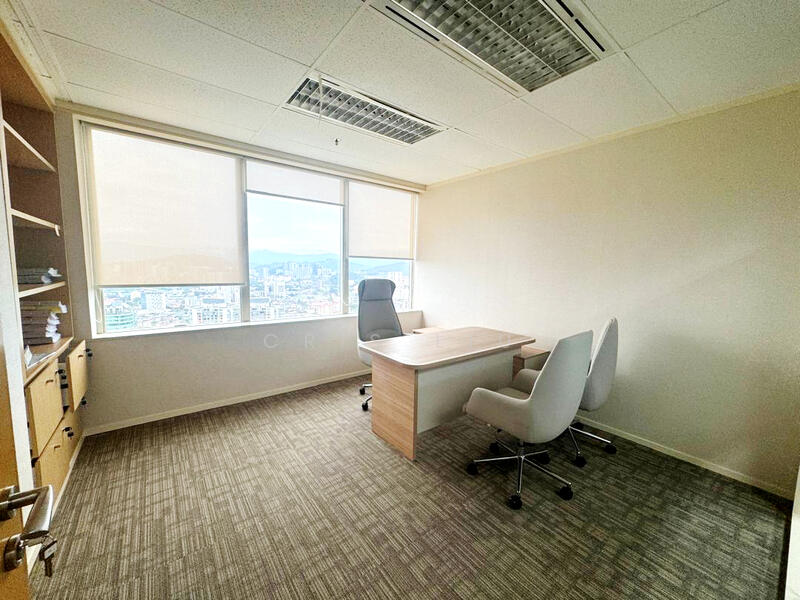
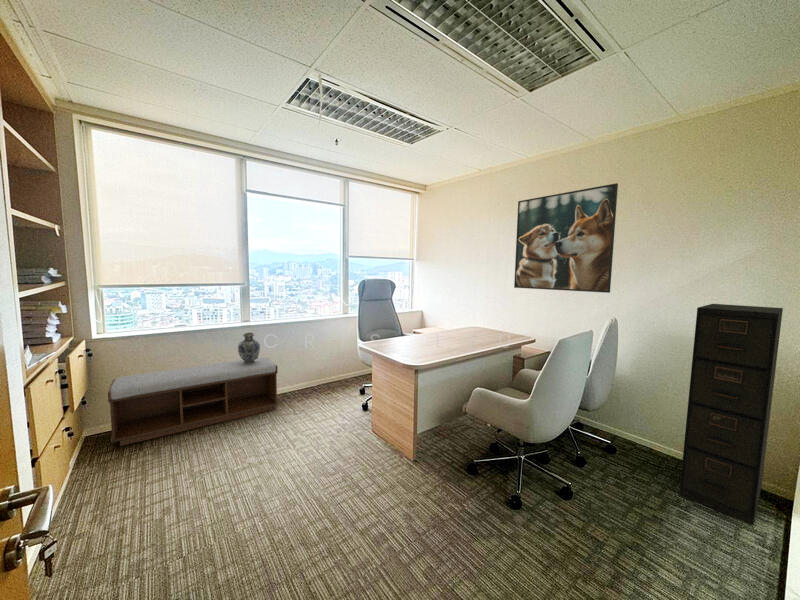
+ decorative vase [237,331,261,364]
+ filing cabinet [678,303,784,526]
+ bench [107,356,279,447]
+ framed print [513,182,619,294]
